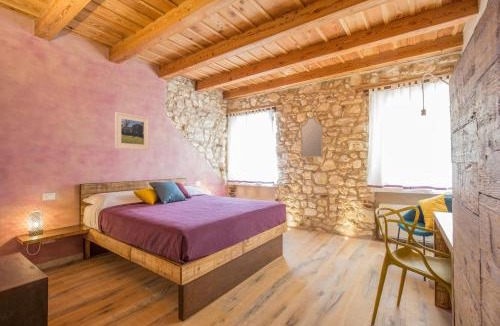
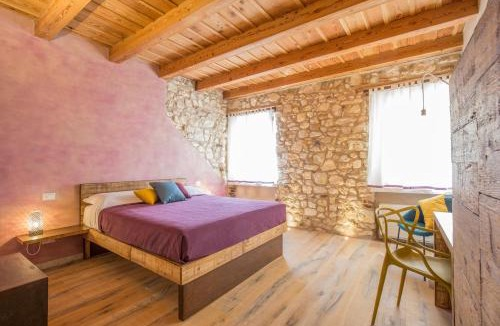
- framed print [114,111,150,151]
- home mirror [300,116,324,159]
